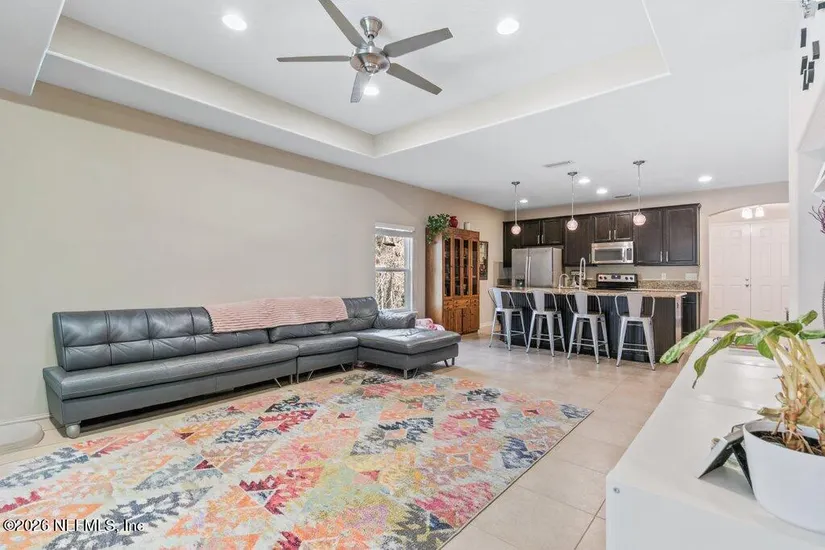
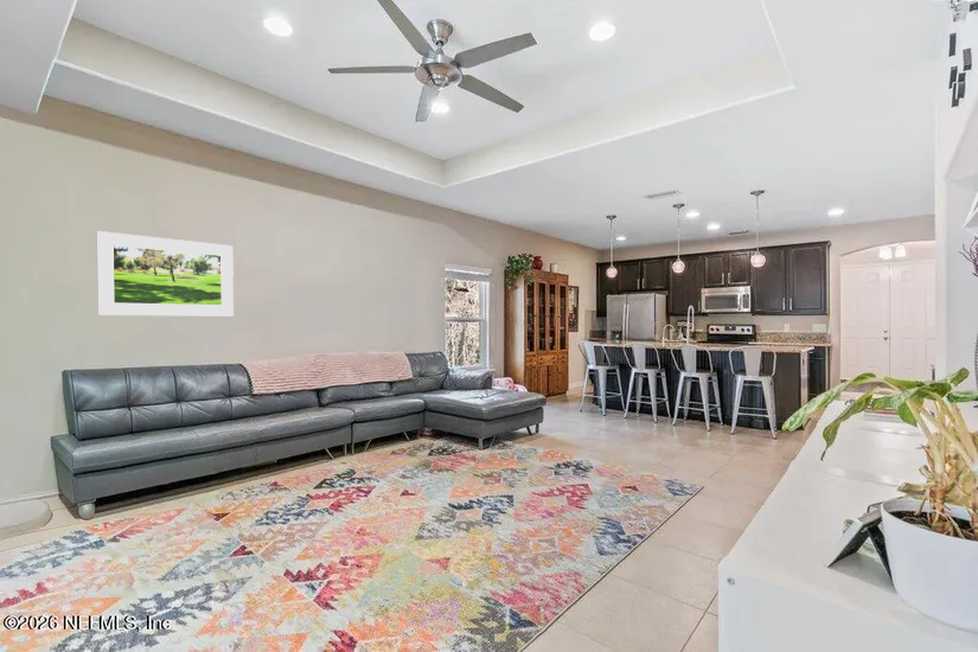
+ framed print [96,230,235,317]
